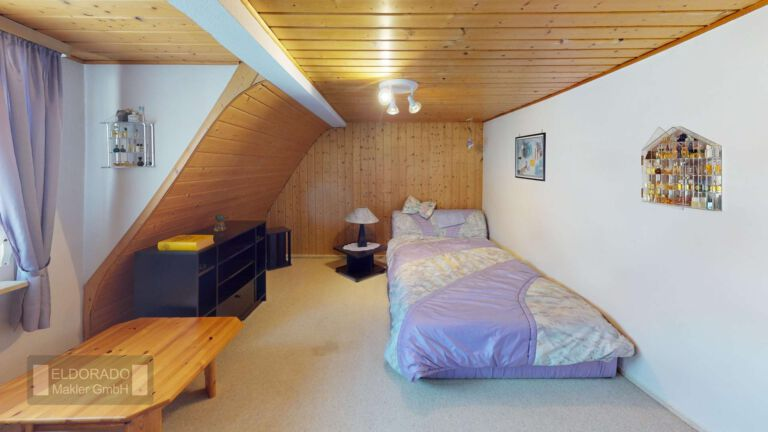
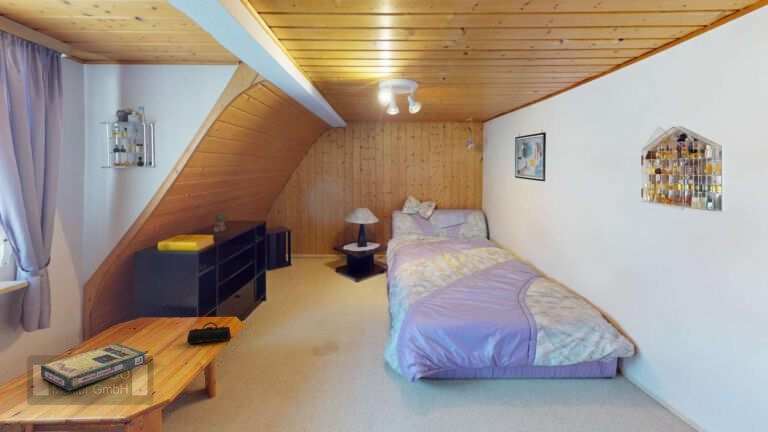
+ pencil case [186,321,232,345]
+ video game box [40,342,146,392]
